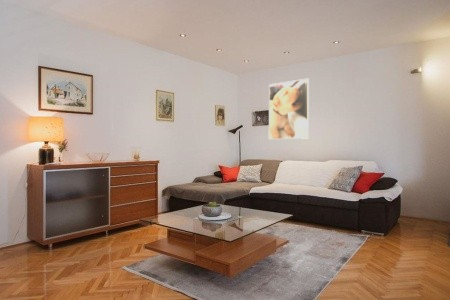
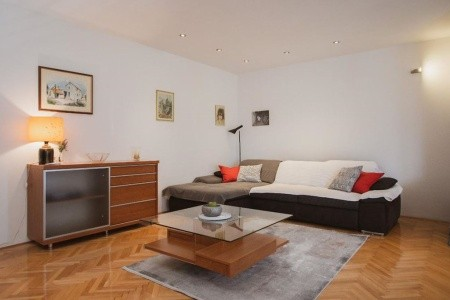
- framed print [268,78,310,140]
